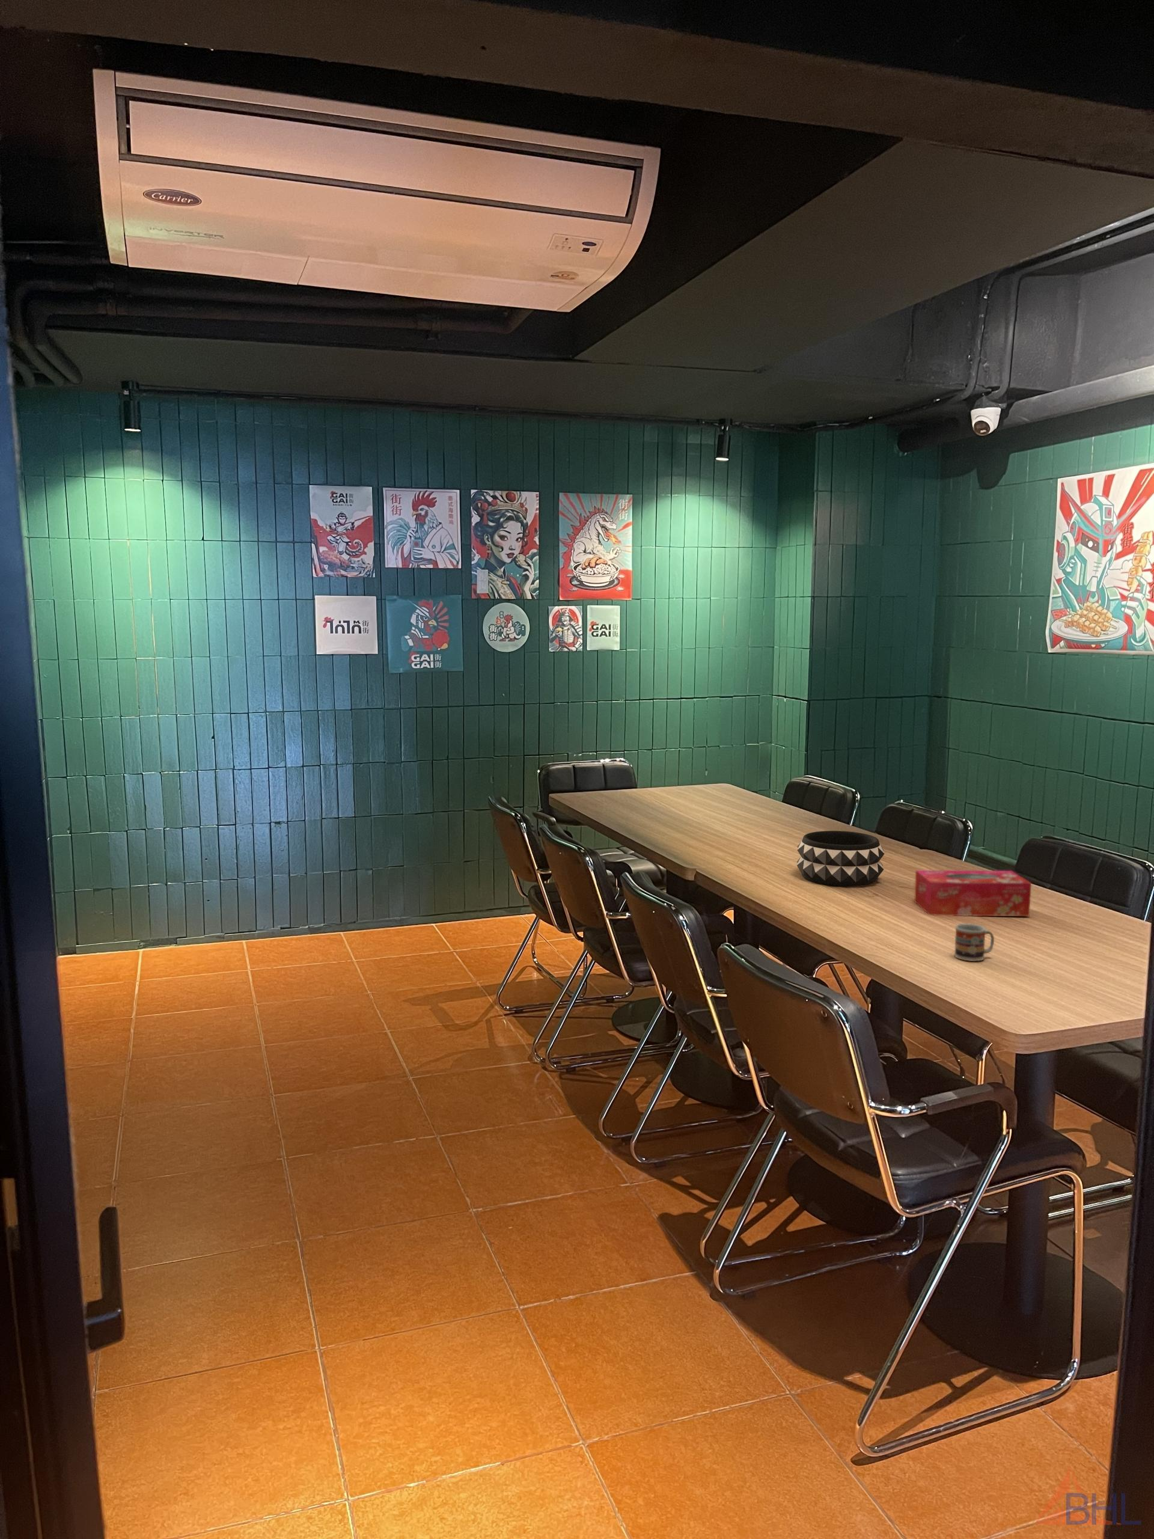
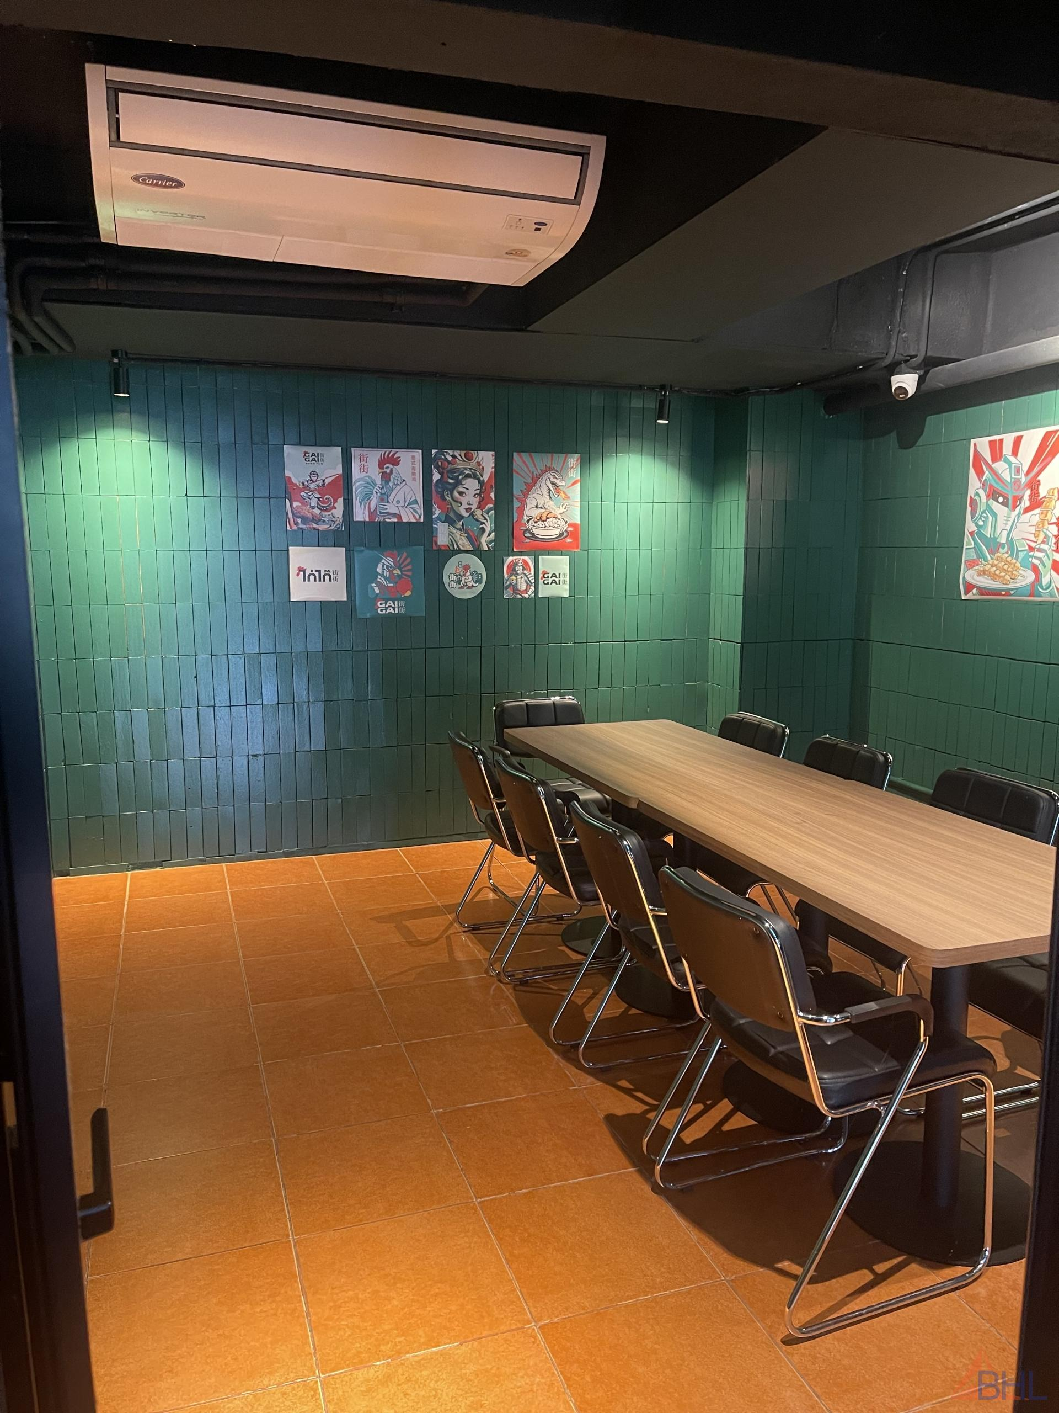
- tissue box [914,870,1032,917]
- decorative bowl [796,830,885,887]
- cup [954,923,995,962]
